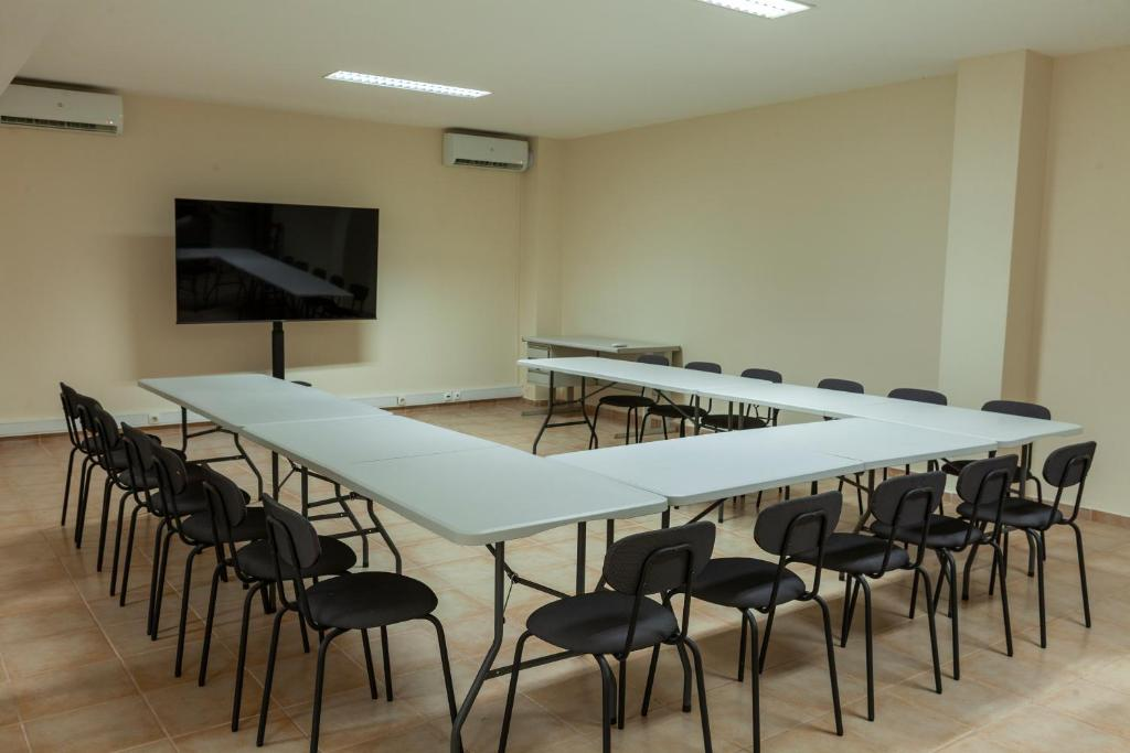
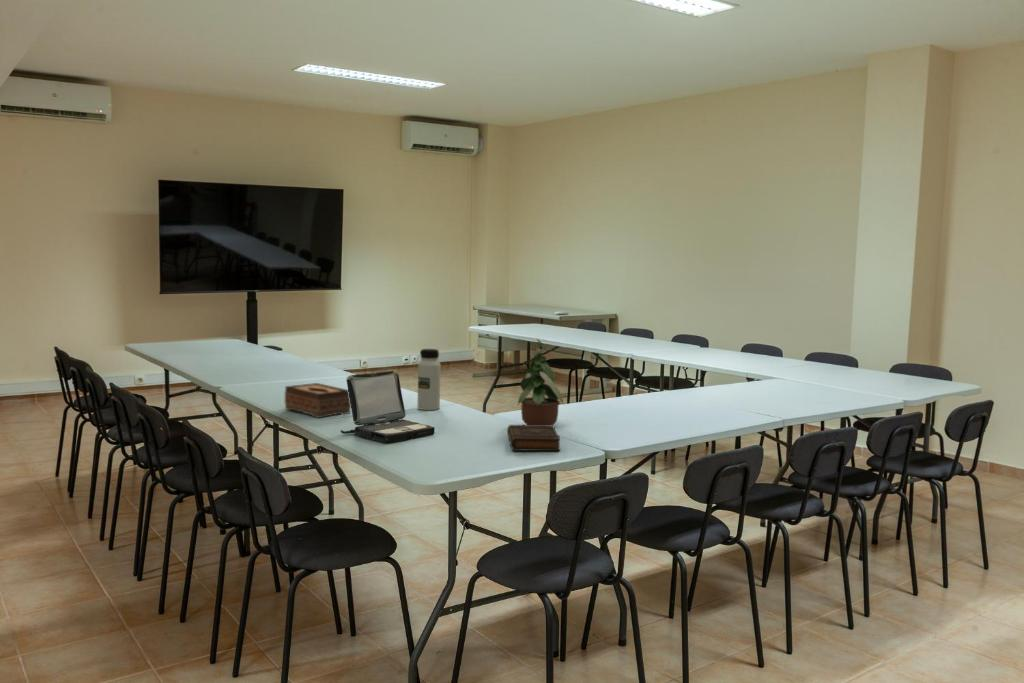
+ book [506,424,561,452]
+ potted plant [516,337,565,426]
+ laptop [340,370,436,443]
+ water bottle [417,348,442,411]
+ tissue box [284,382,351,419]
